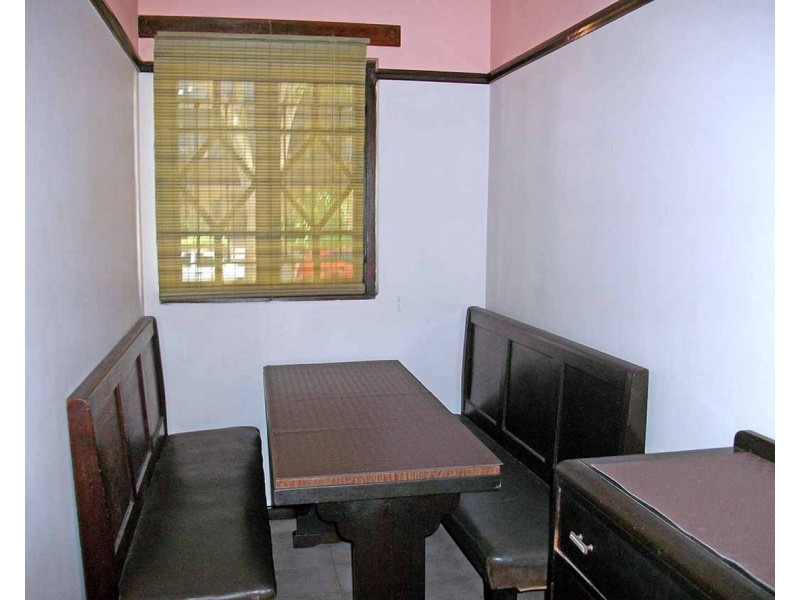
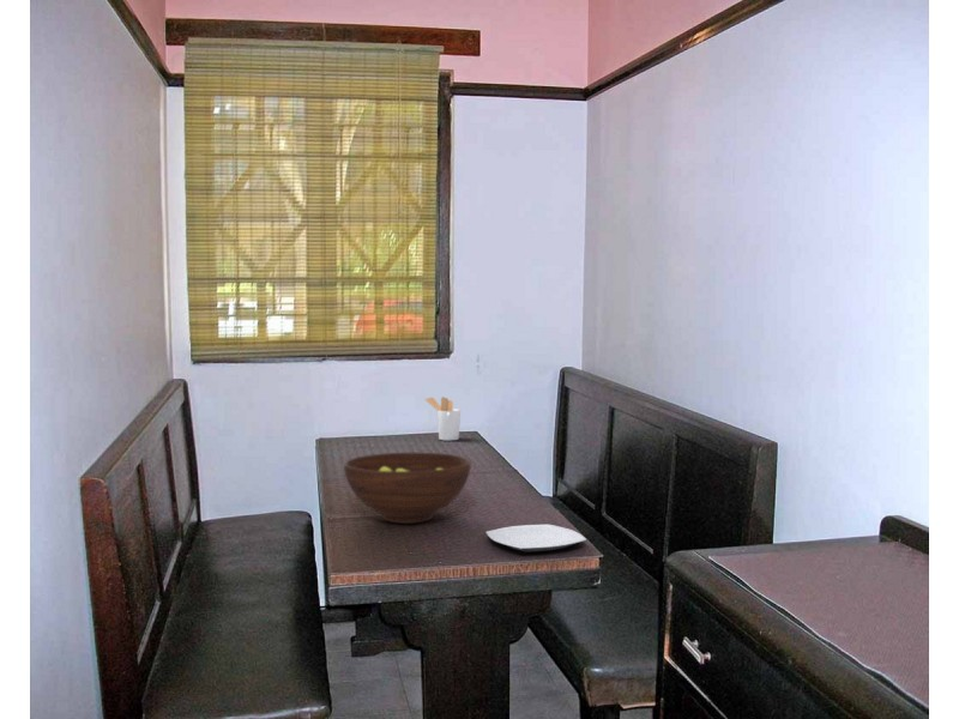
+ fruit bowl [343,452,472,525]
+ plate [484,524,587,552]
+ utensil holder [423,395,462,441]
